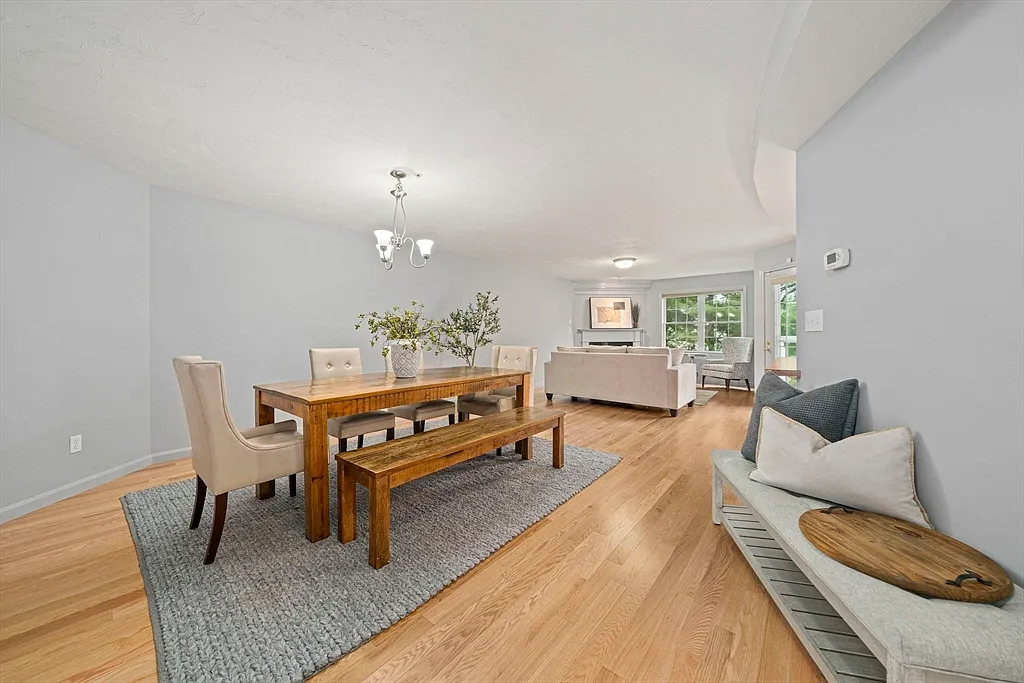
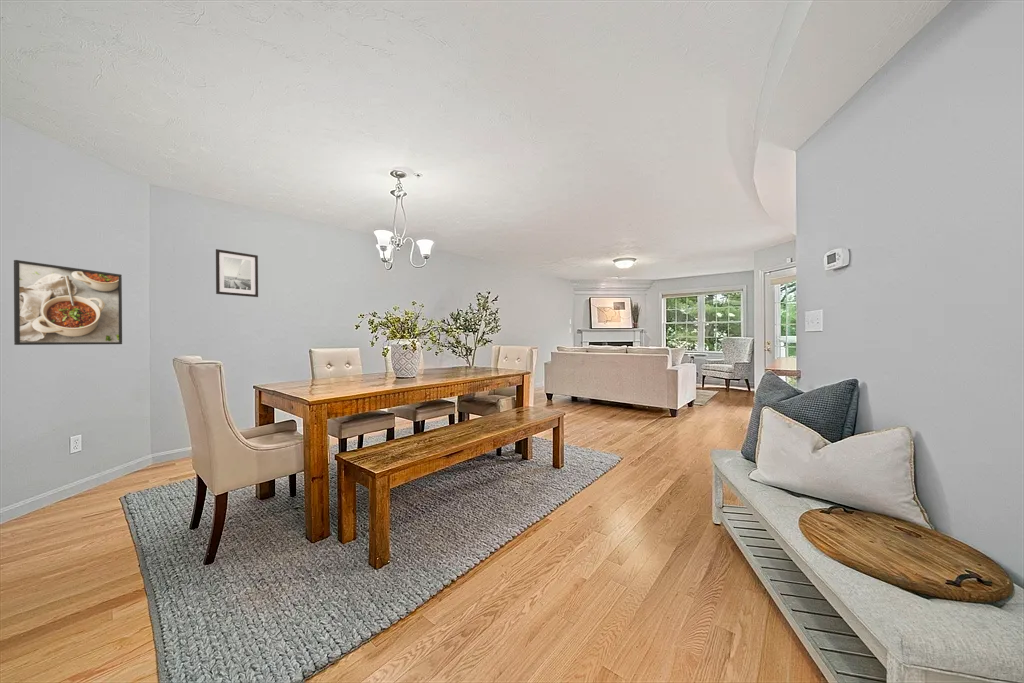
+ wall art [215,248,259,298]
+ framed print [13,259,123,346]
